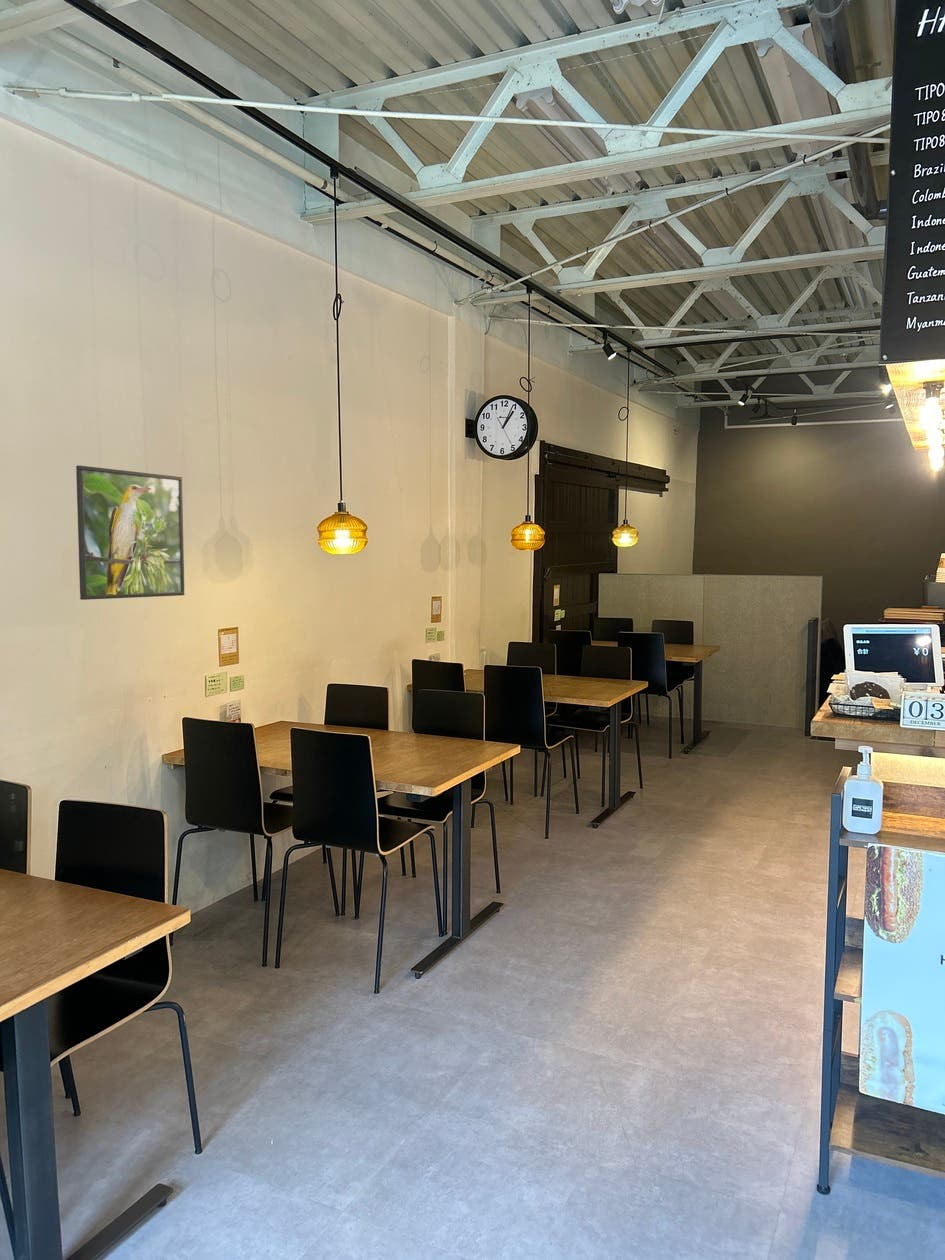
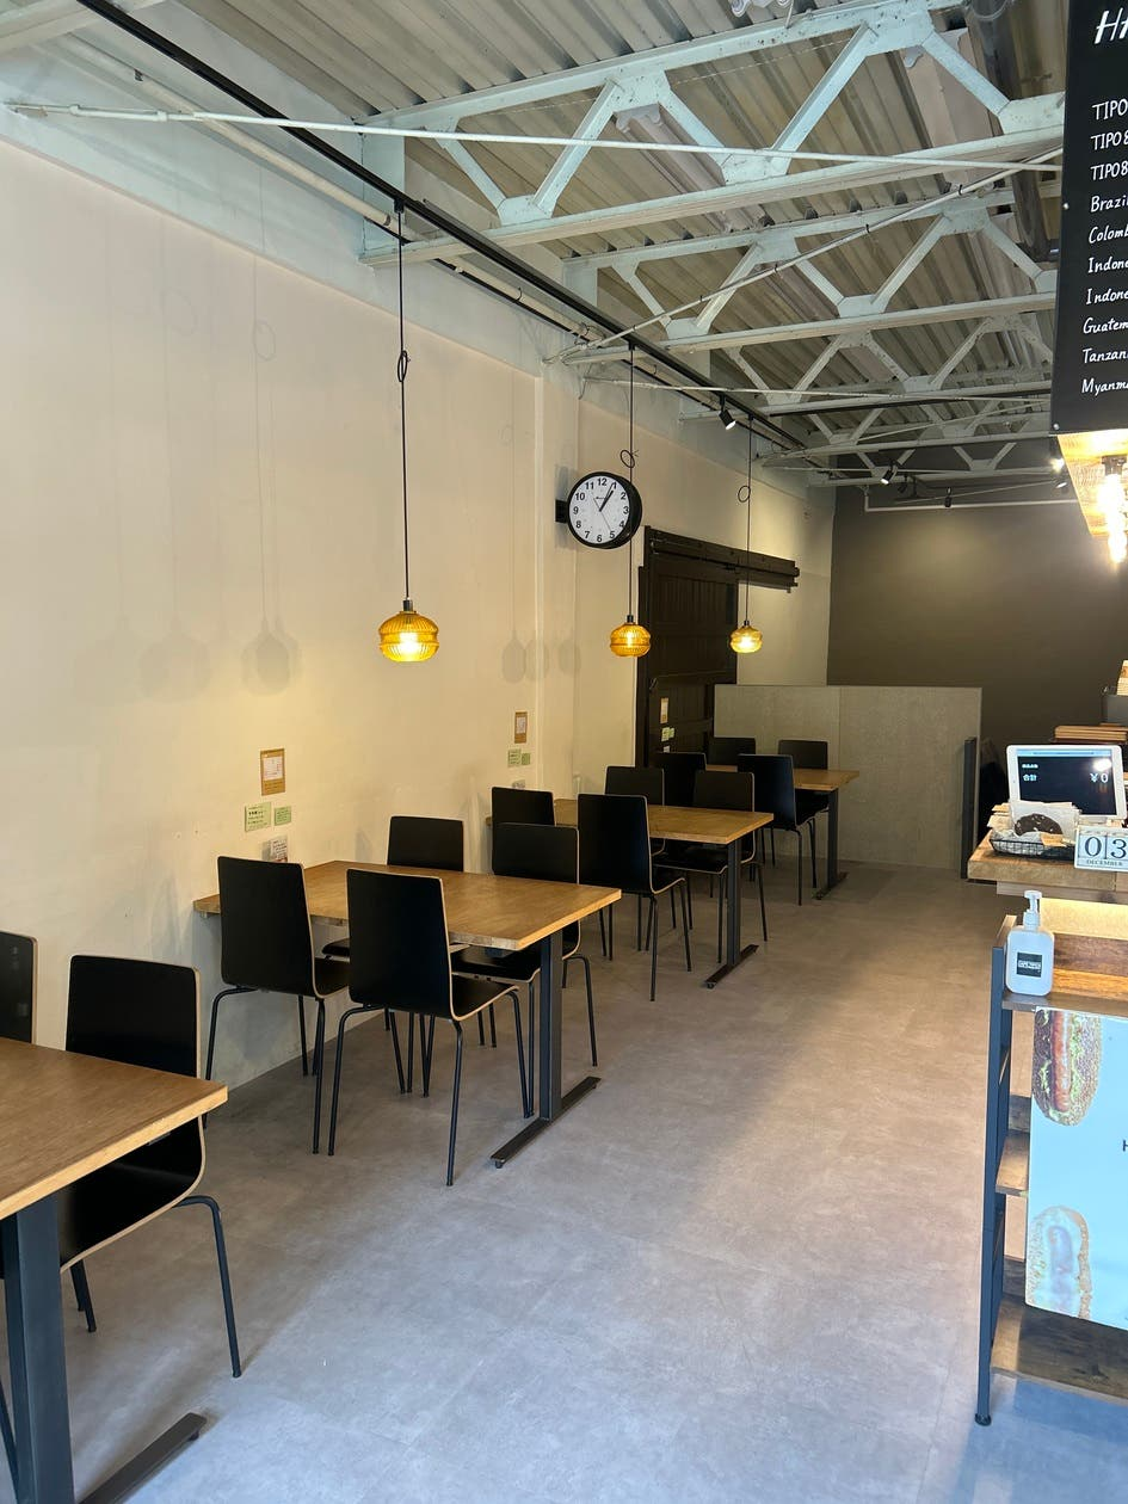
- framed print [75,464,186,601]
